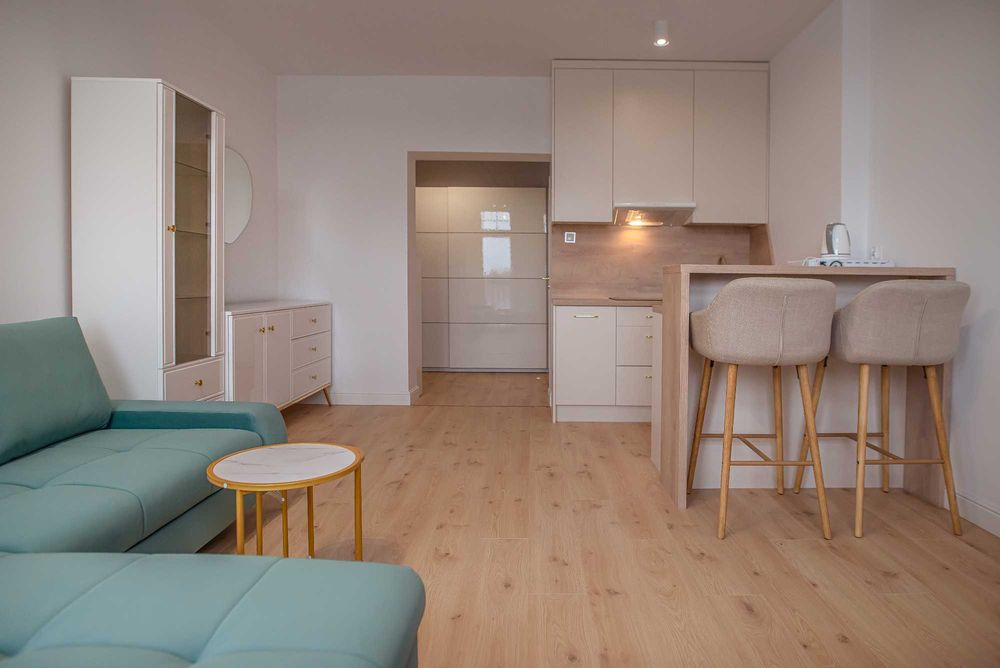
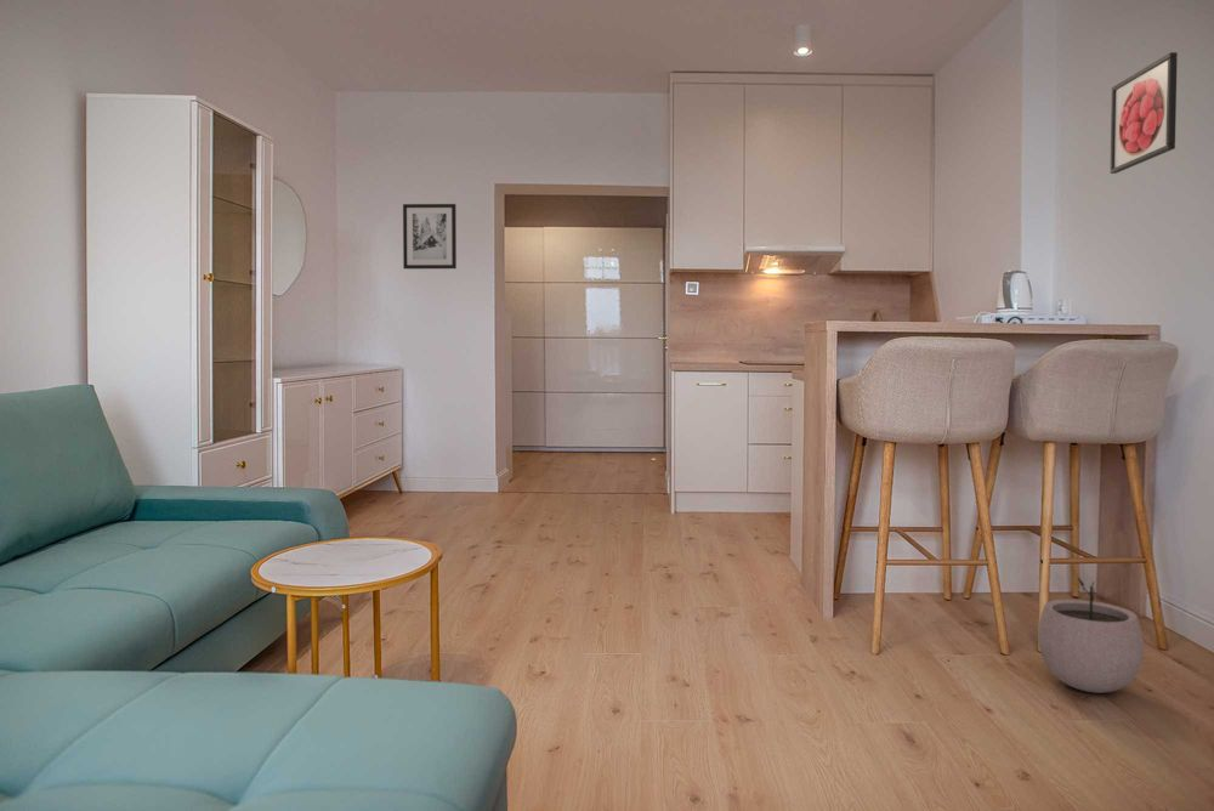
+ plant pot [1037,577,1145,694]
+ wall art [402,203,458,270]
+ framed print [1108,51,1179,175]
